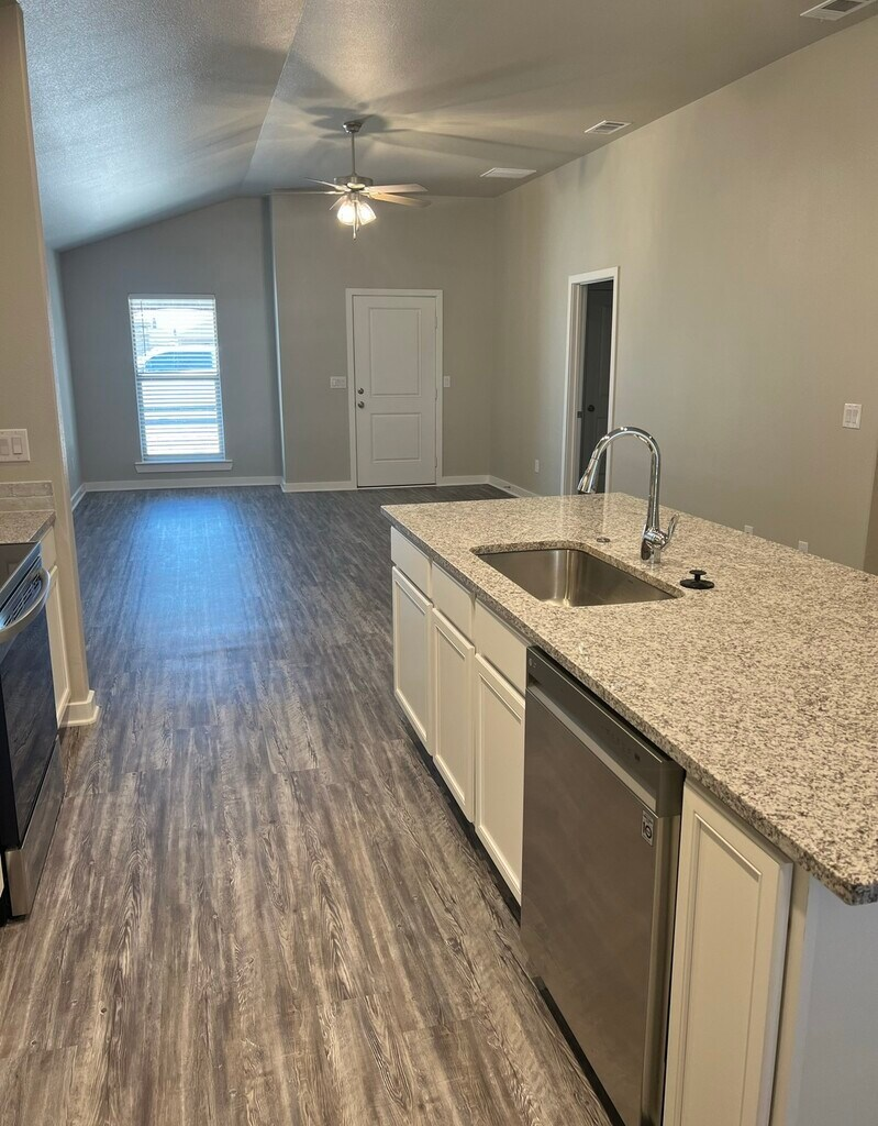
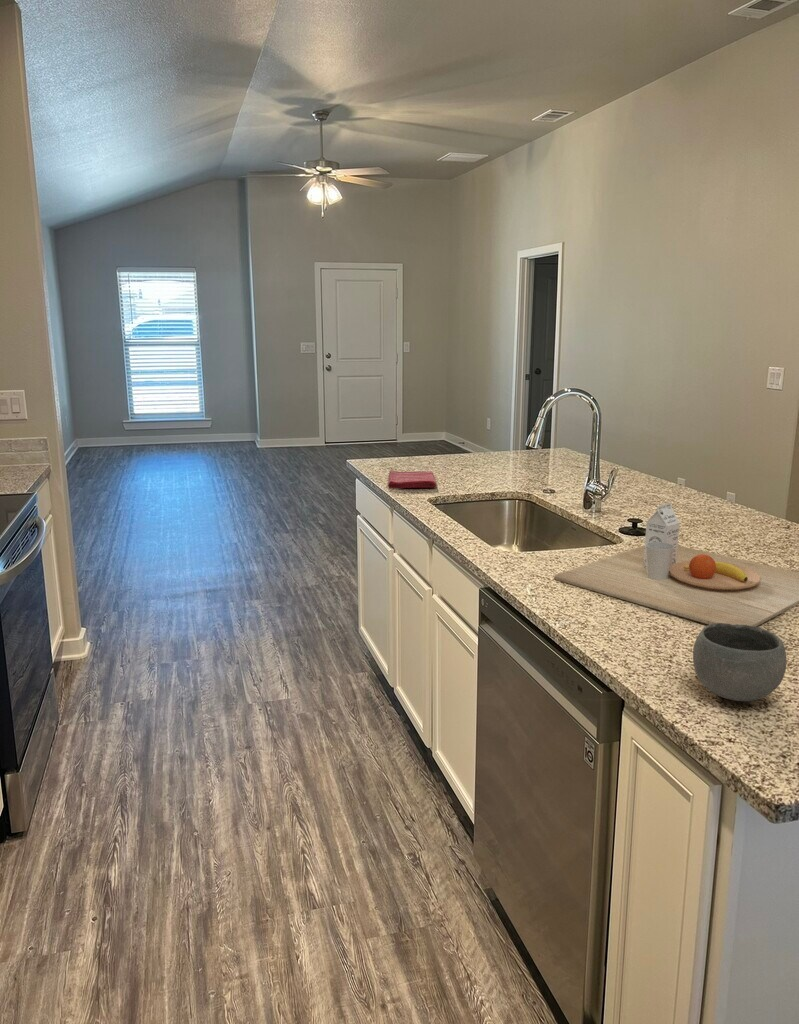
+ cutting board [553,502,799,627]
+ bowl [692,623,788,702]
+ dish towel [387,469,437,489]
